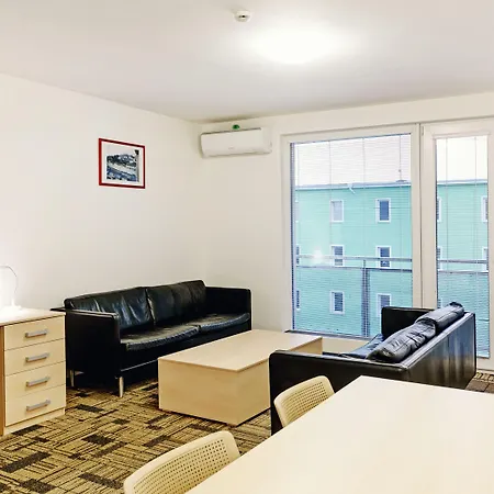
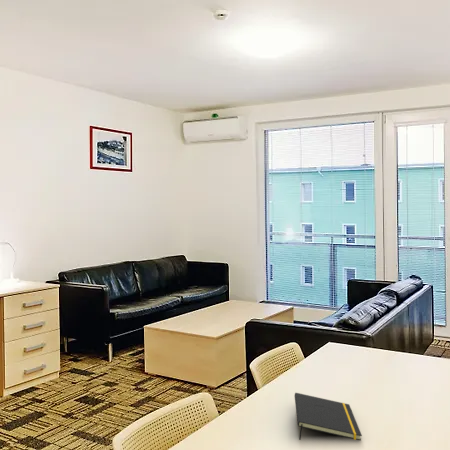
+ notepad [294,392,363,442]
